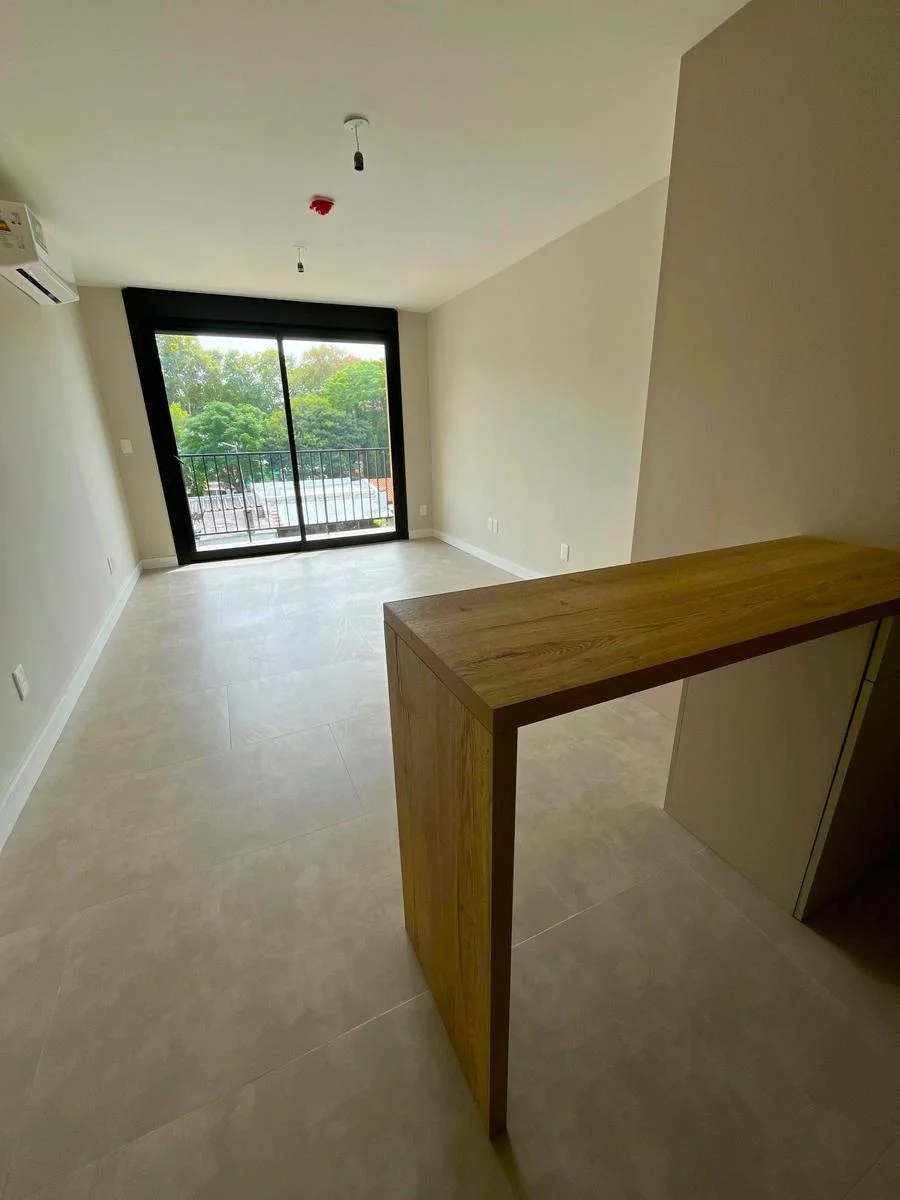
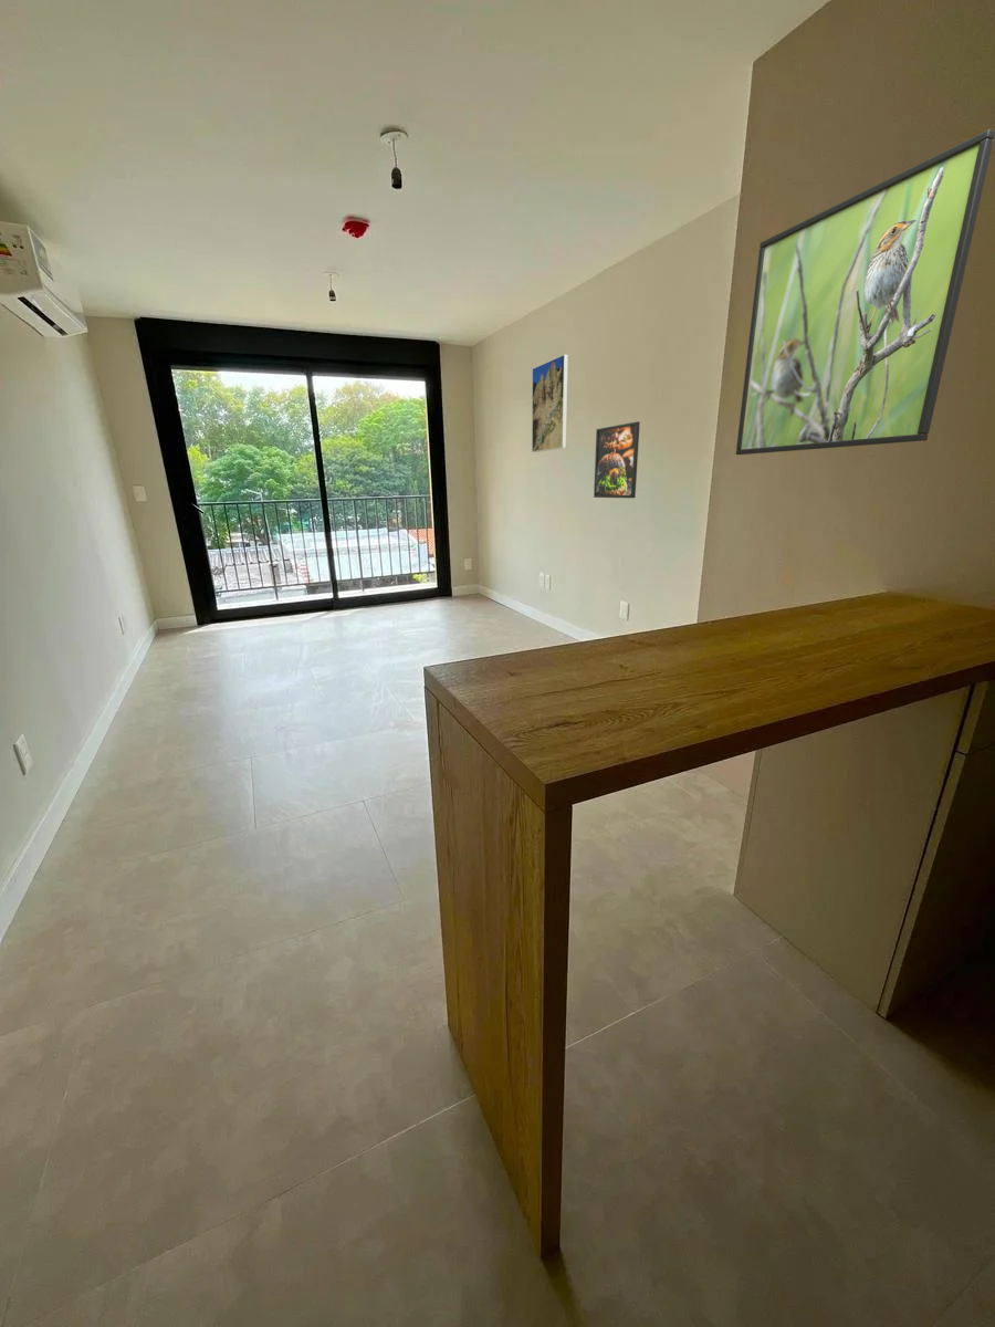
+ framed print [531,353,569,453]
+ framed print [593,420,641,499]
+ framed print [735,128,995,456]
